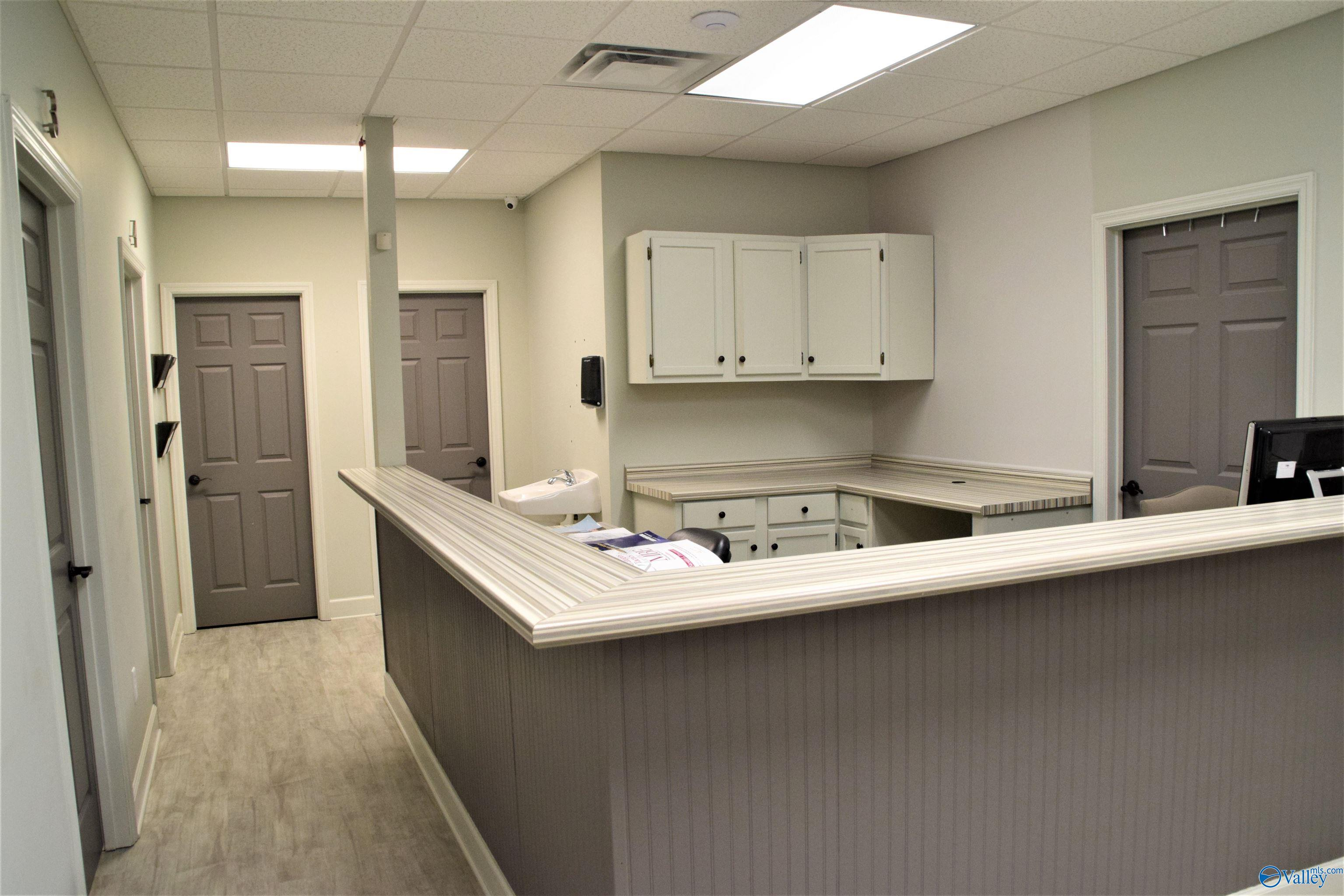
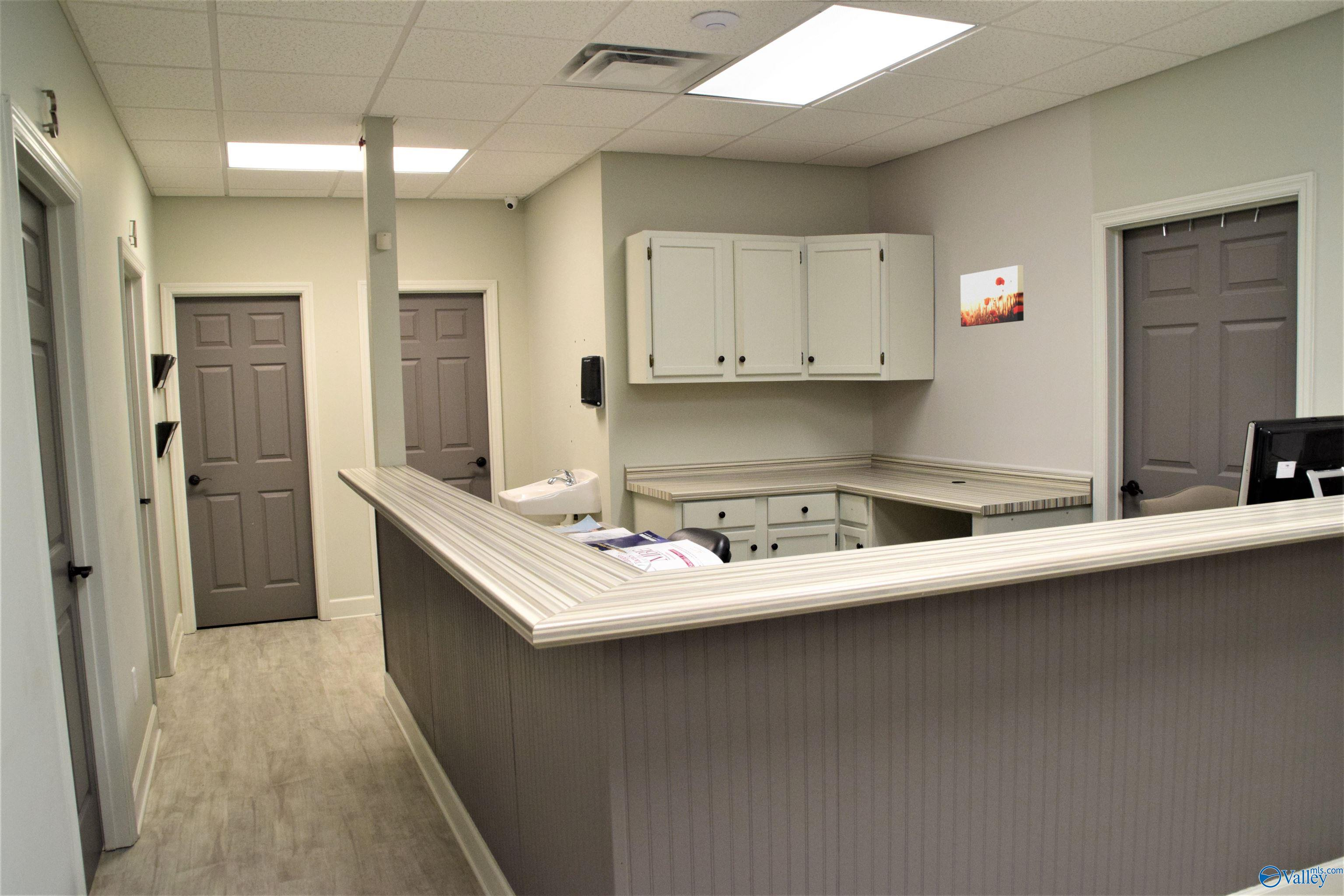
+ wall art [960,265,1024,327]
